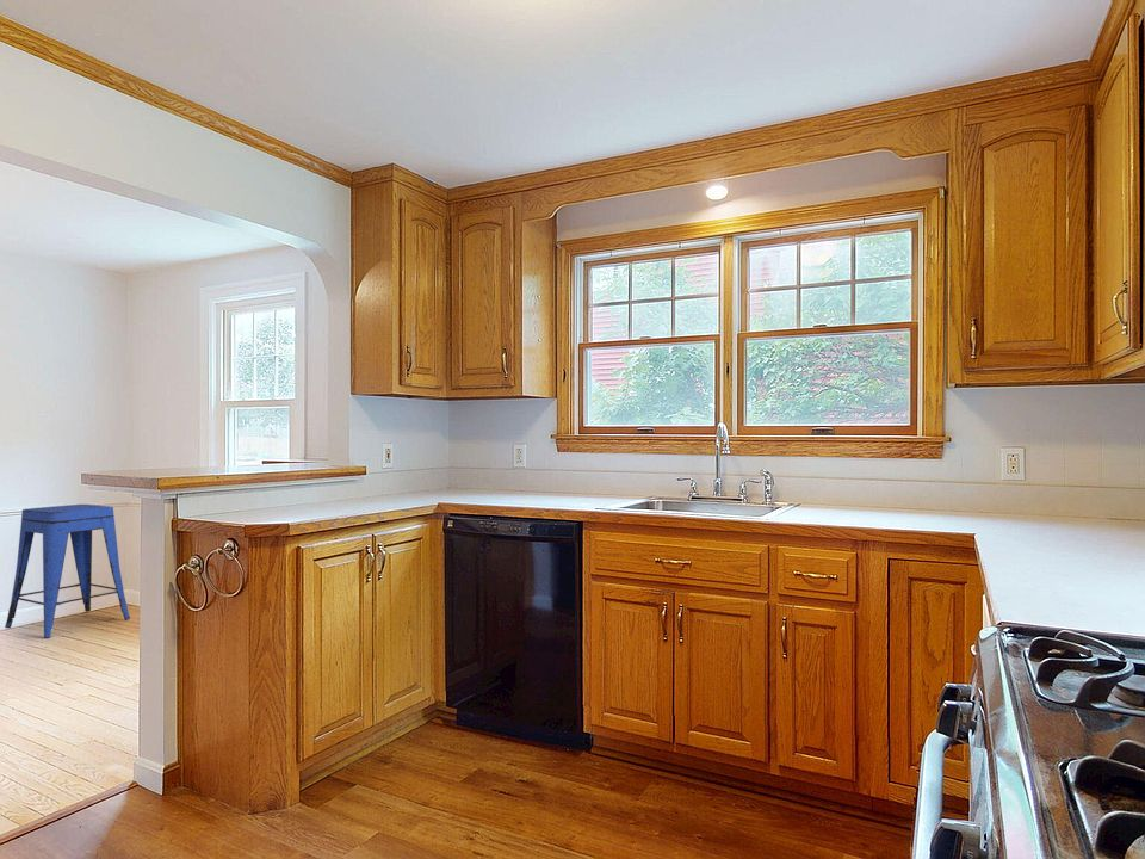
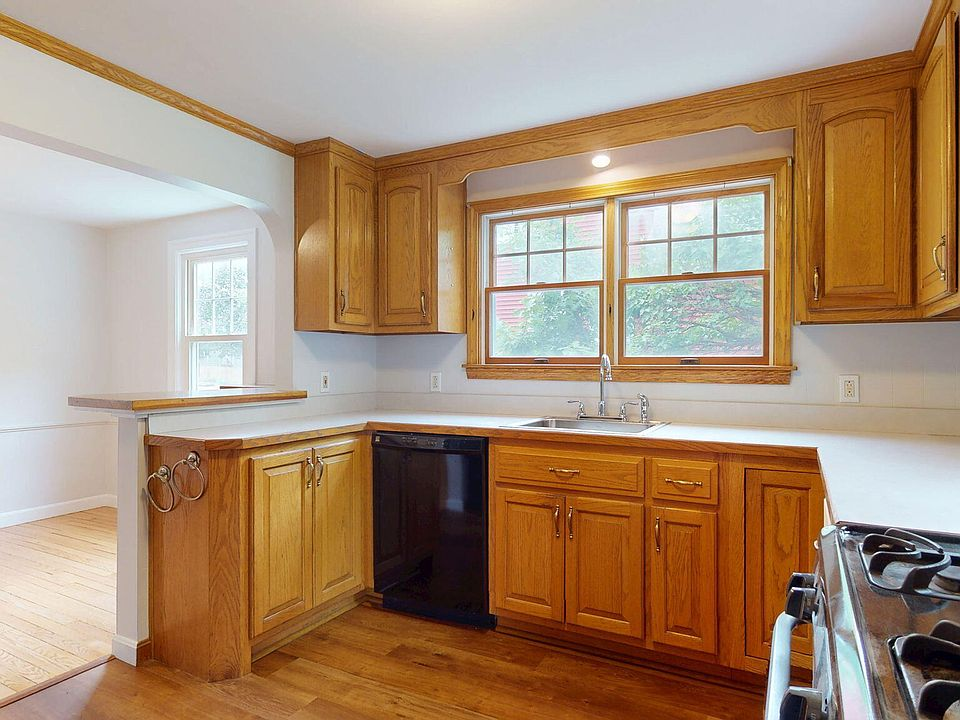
- bar stool [4,503,131,639]
